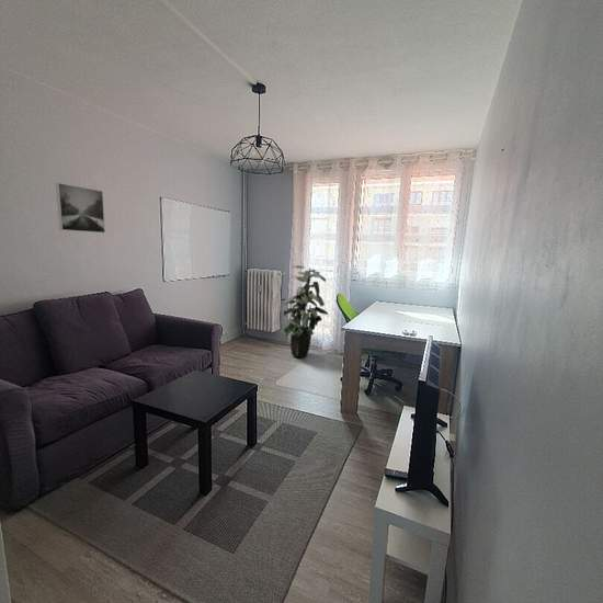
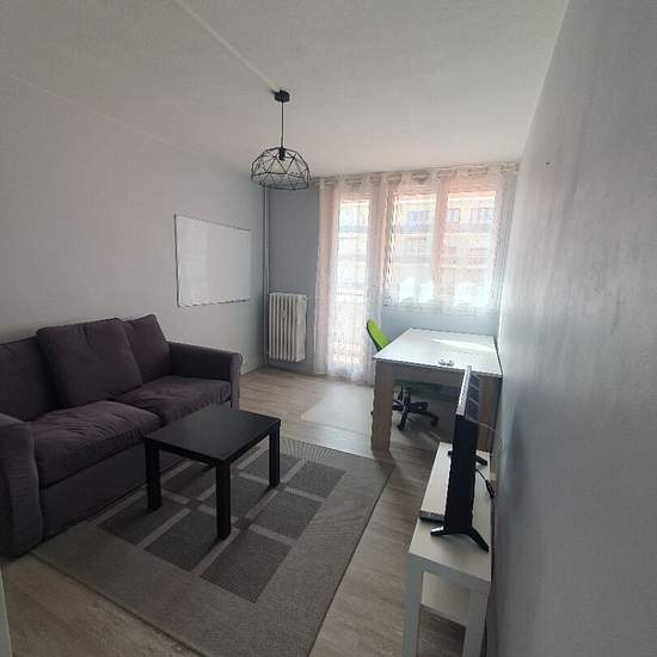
- indoor plant [280,264,329,359]
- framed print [55,182,106,234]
